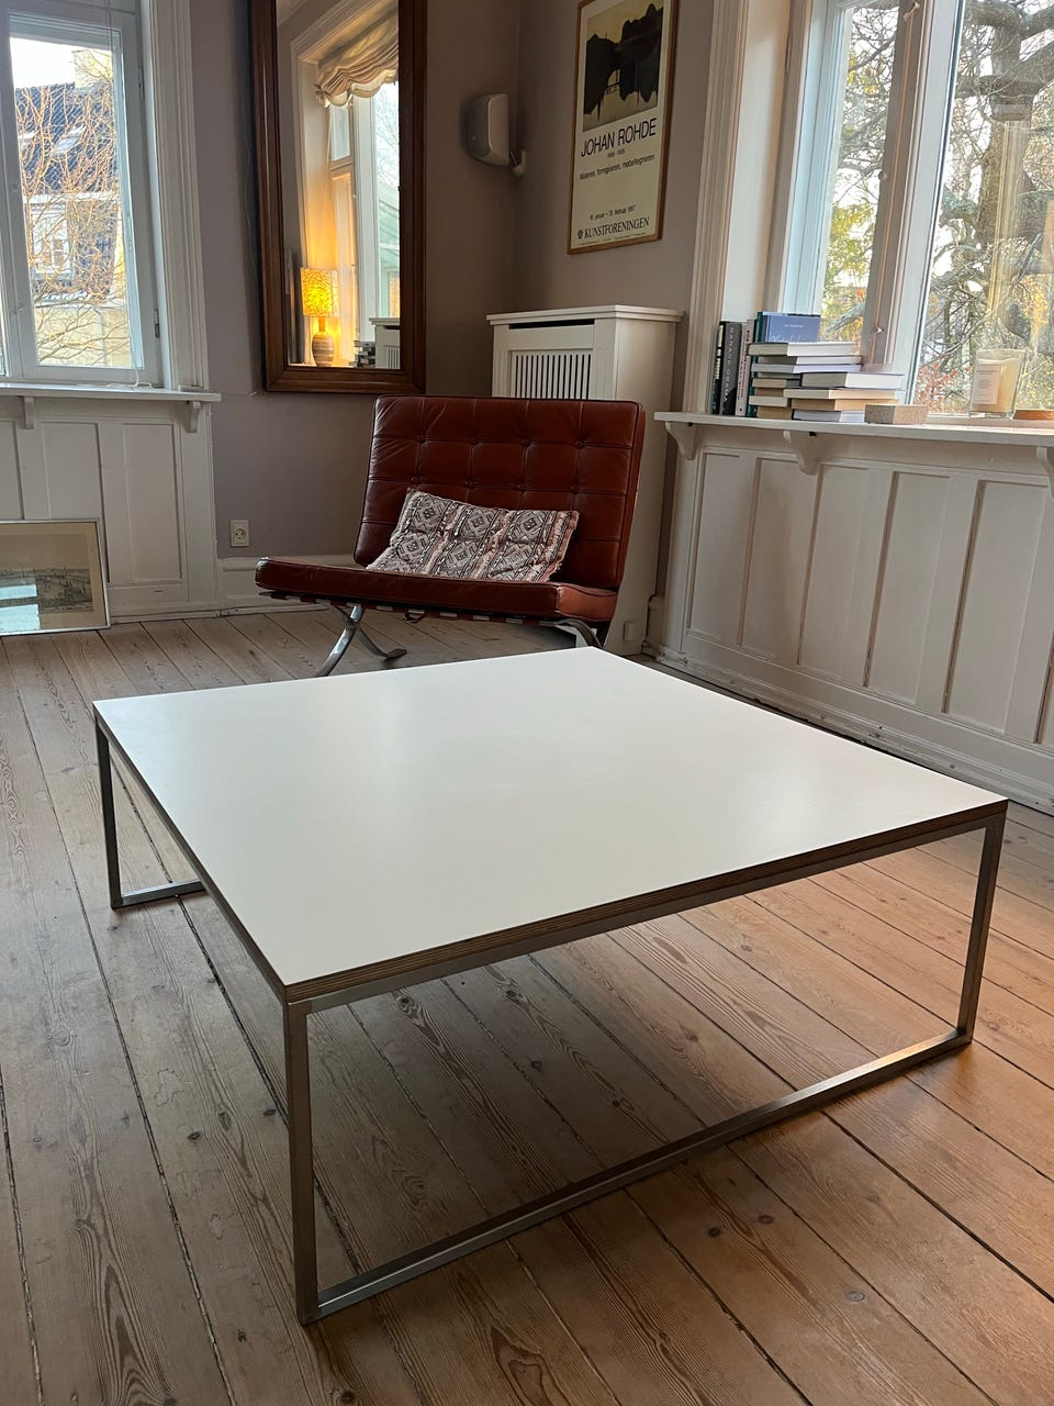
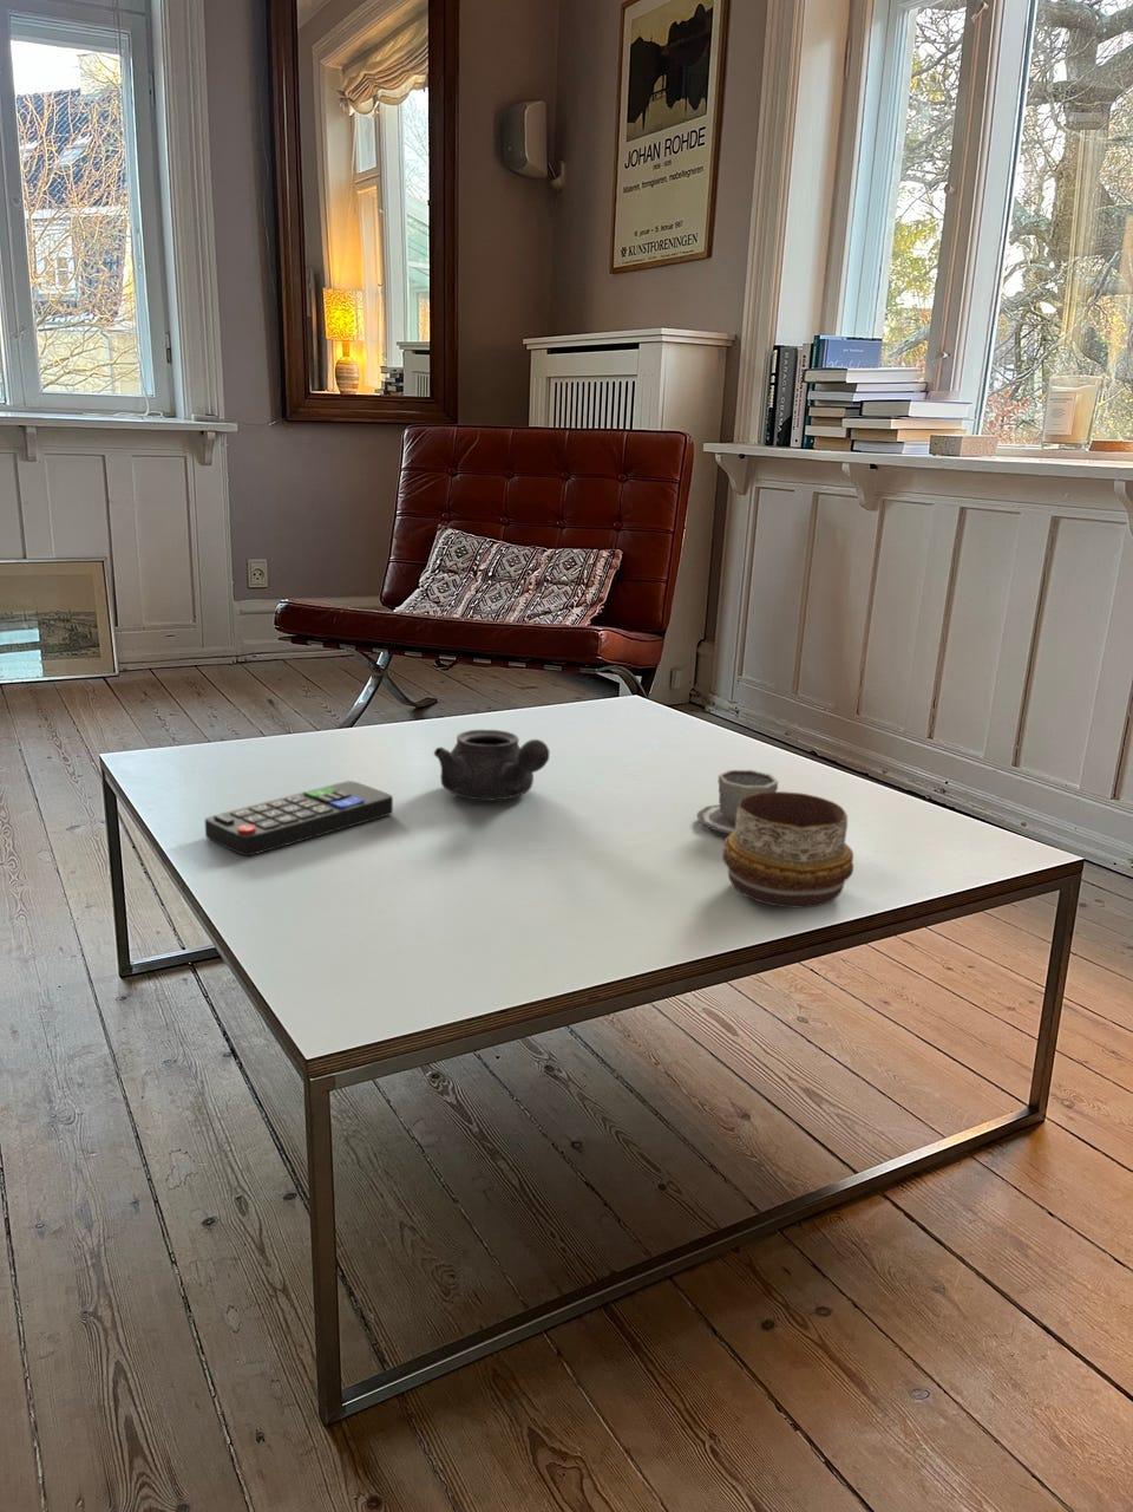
+ decorative bowl [721,791,855,910]
+ teapot [433,729,550,802]
+ remote control [205,780,394,856]
+ cup [695,769,778,835]
